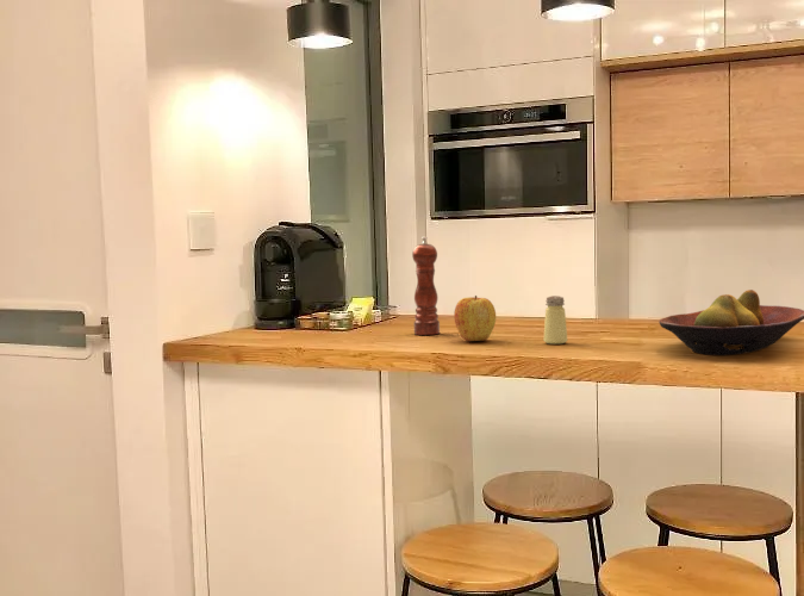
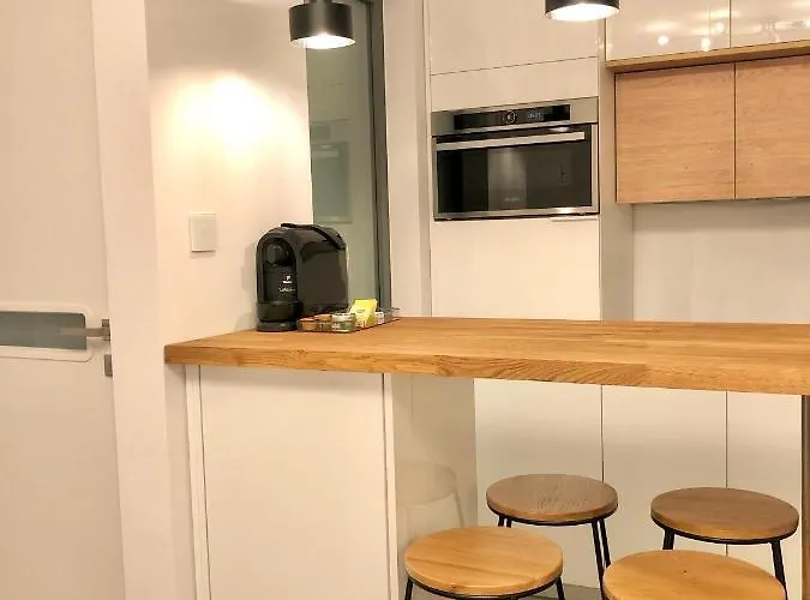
- pepper mill [411,236,441,336]
- saltshaker [542,294,568,346]
- fruit bowl [657,288,804,356]
- apple [453,294,497,342]
